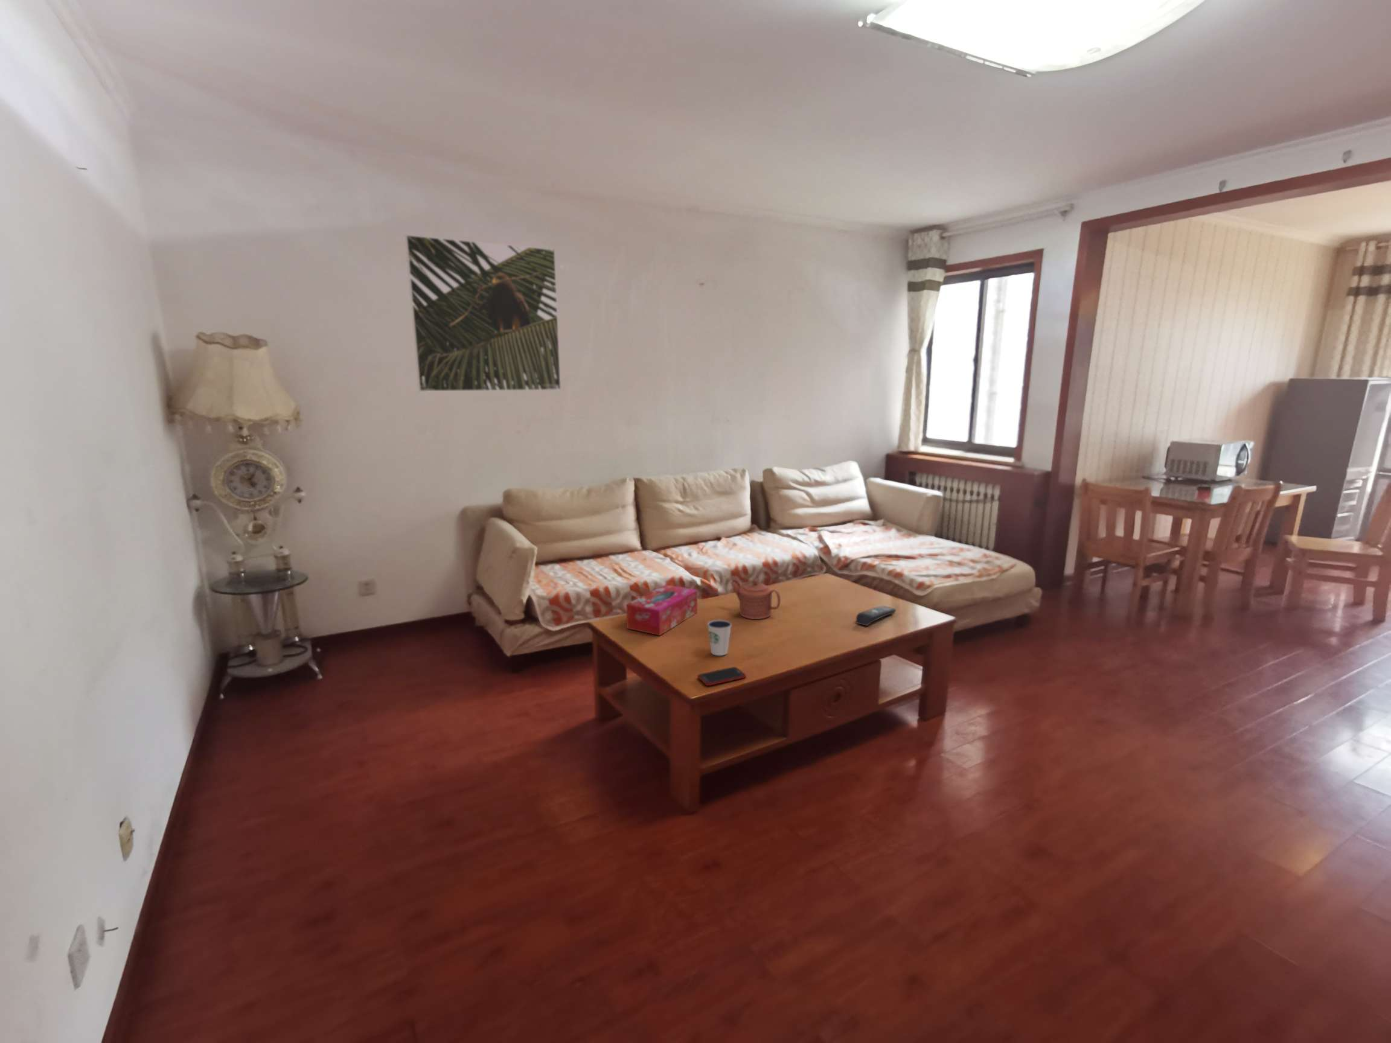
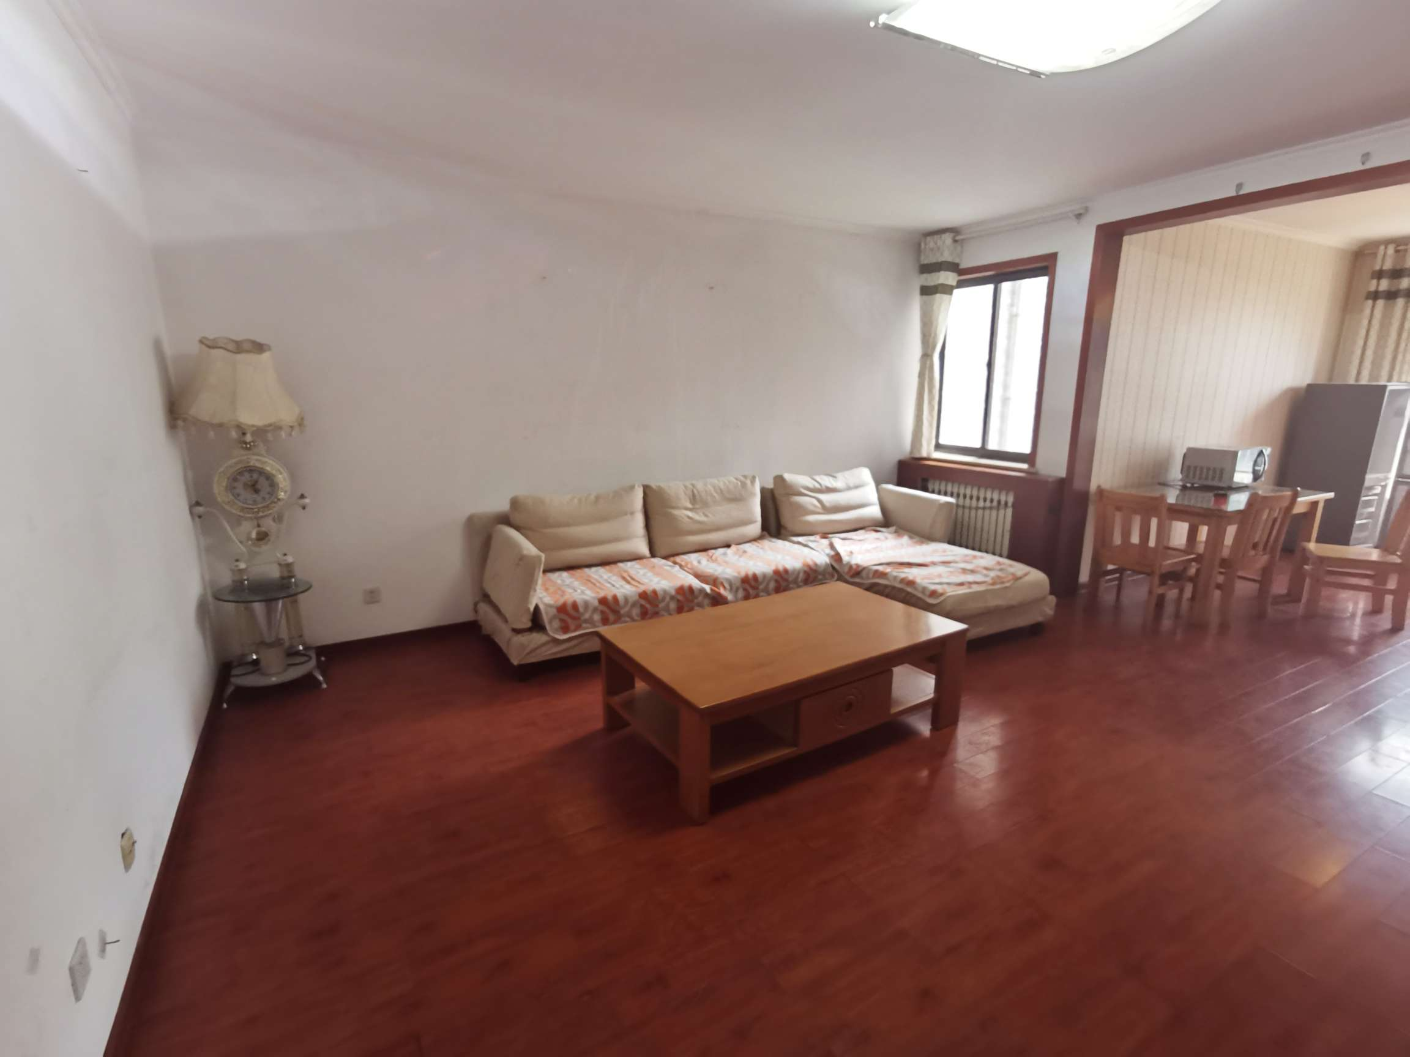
- tissue box [625,584,698,637]
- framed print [404,234,562,392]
- remote control [855,606,897,627]
- cell phone [697,666,747,686]
- teapot [729,578,781,620]
- dixie cup [706,619,733,656]
